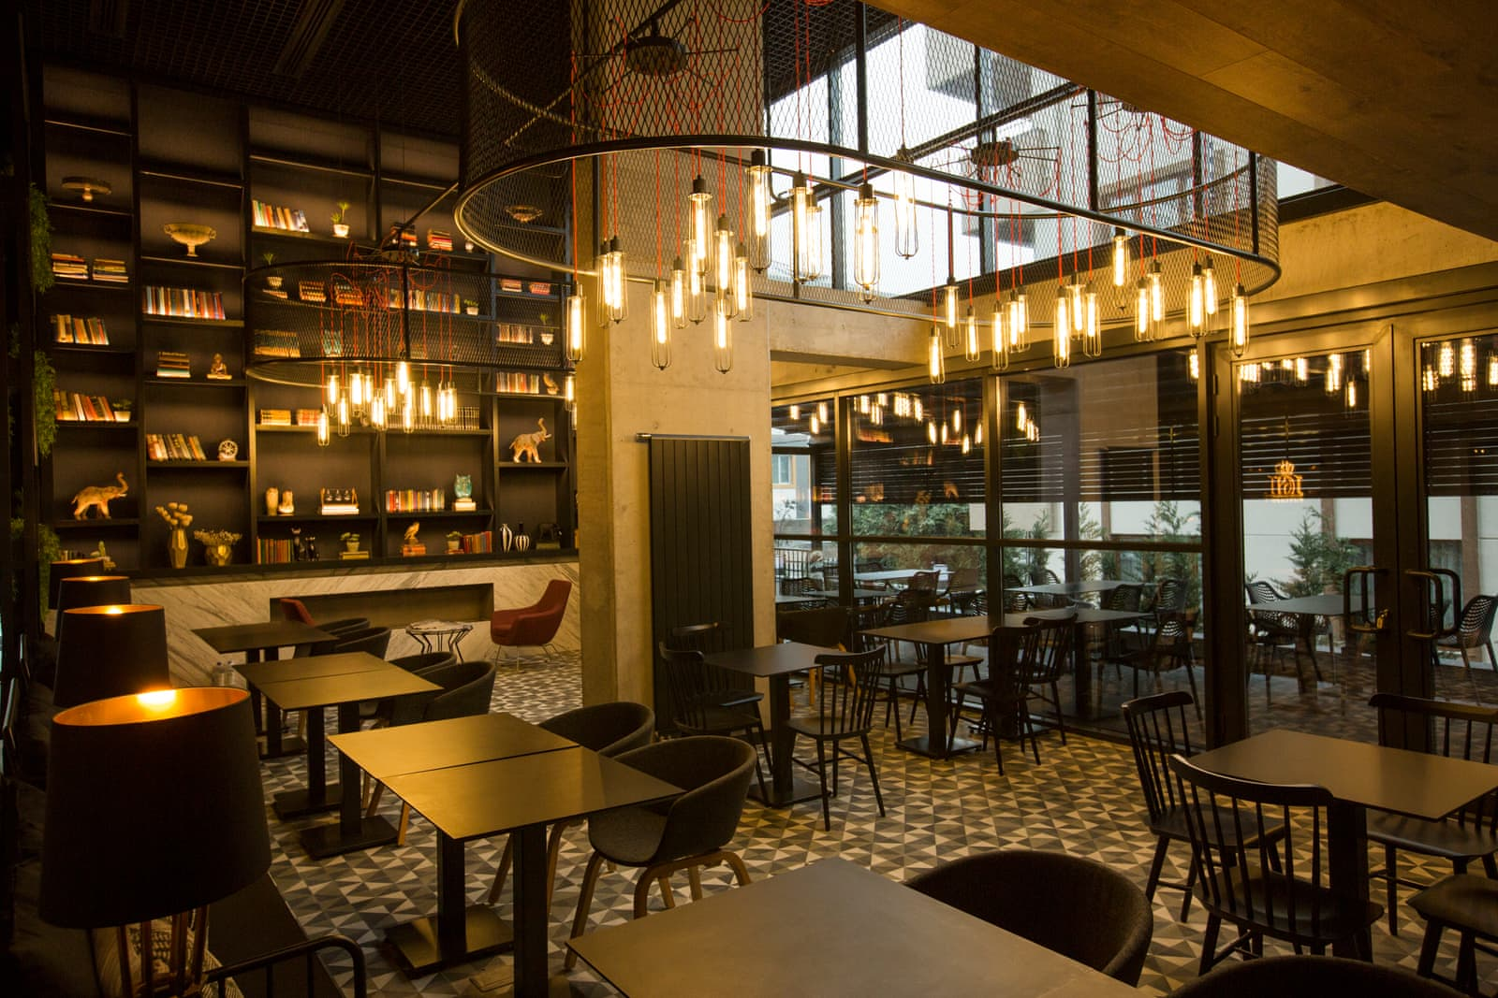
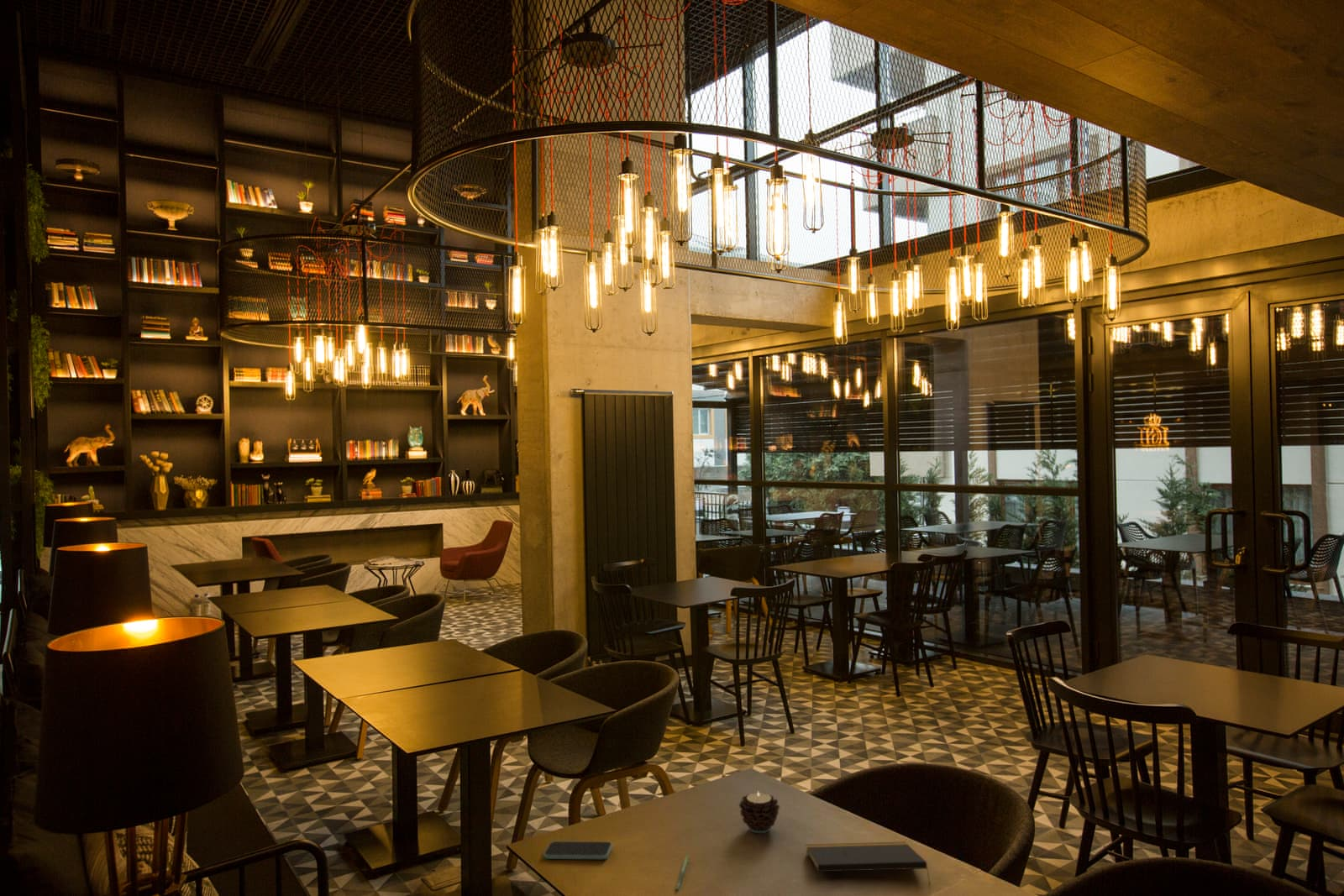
+ pen [675,854,690,893]
+ candle [738,790,780,834]
+ smartphone [543,841,612,860]
+ notepad [805,841,931,883]
